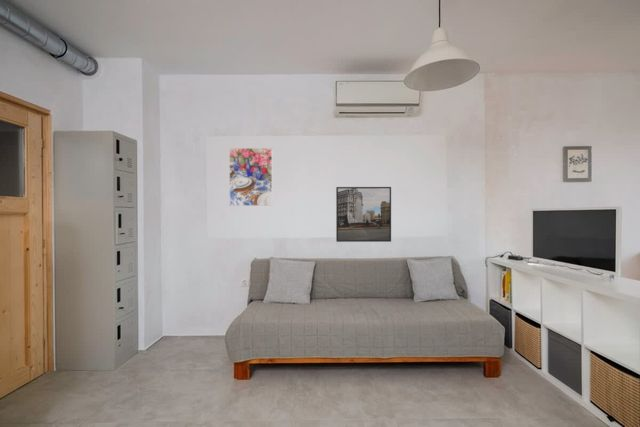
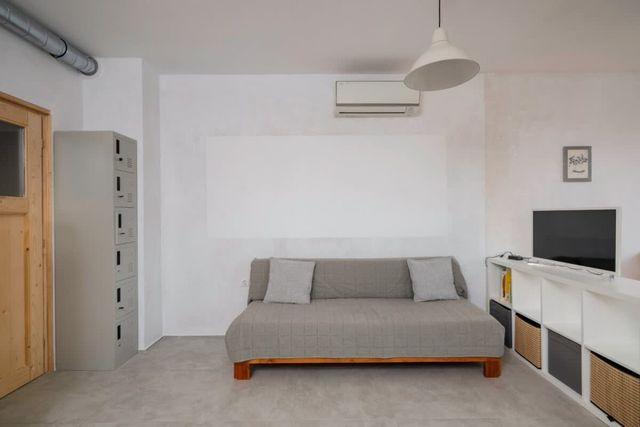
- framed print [335,186,392,243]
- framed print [228,147,274,207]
